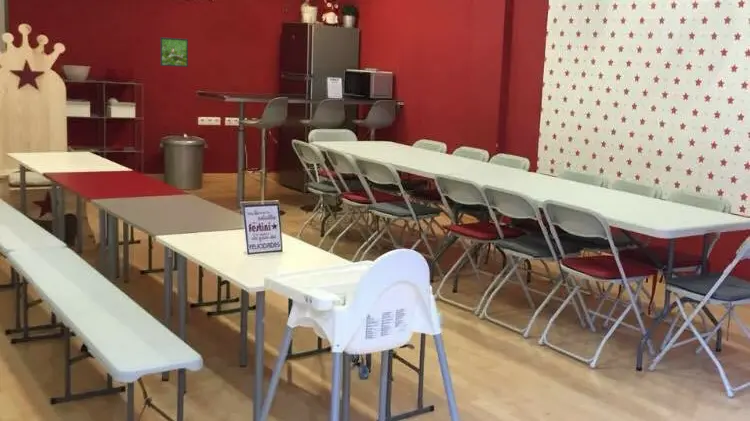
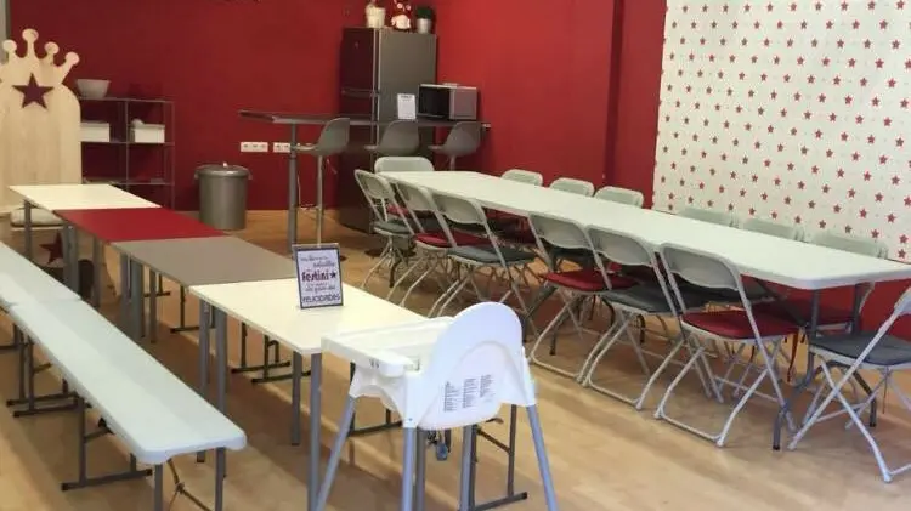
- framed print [159,36,189,68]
